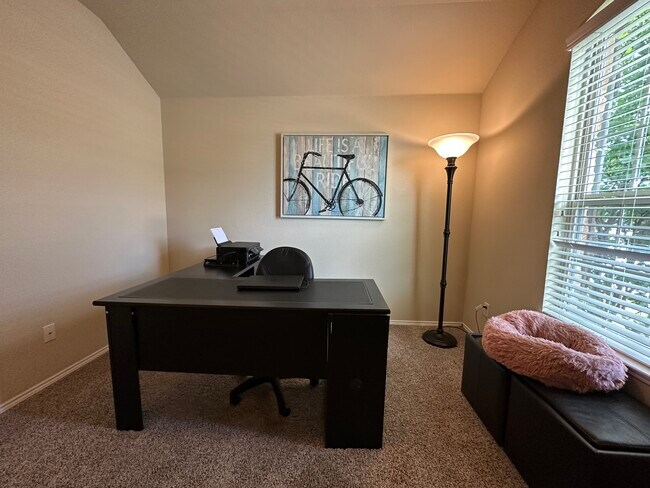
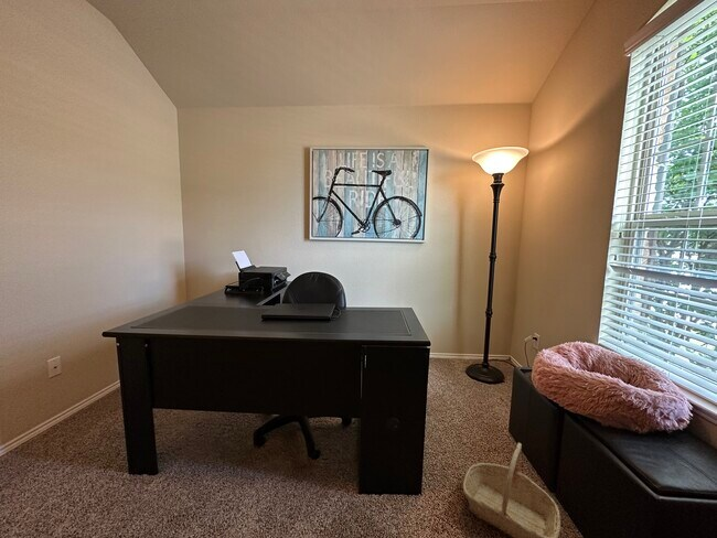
+ basket [462,442,561,538]
